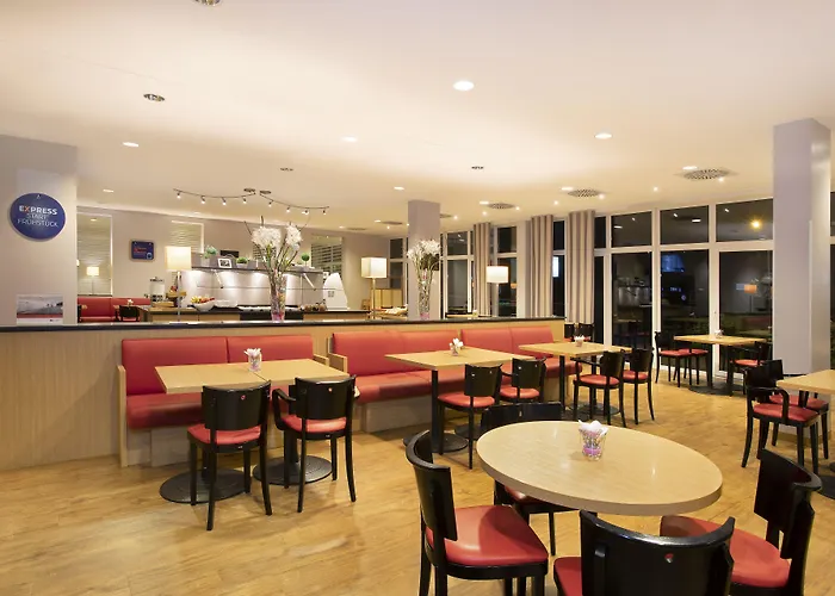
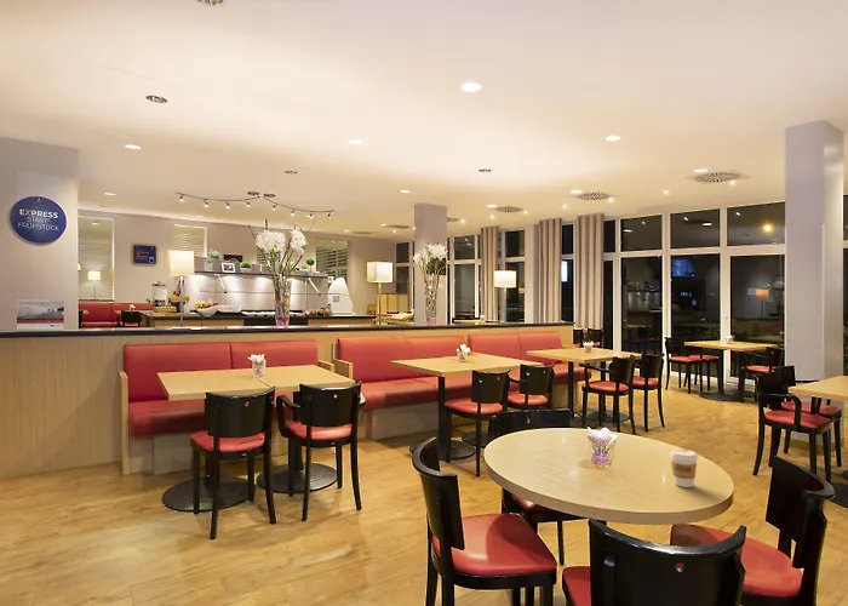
+ coffee cup [669,447,699,488]
